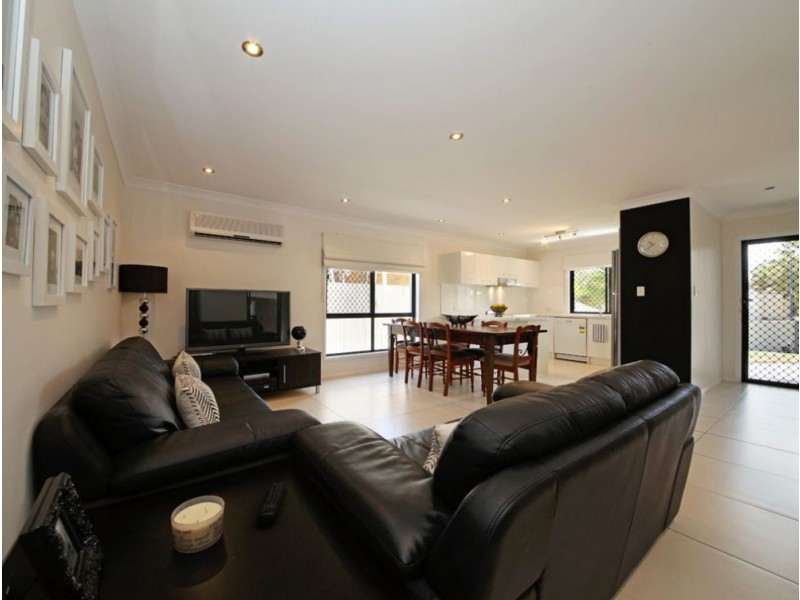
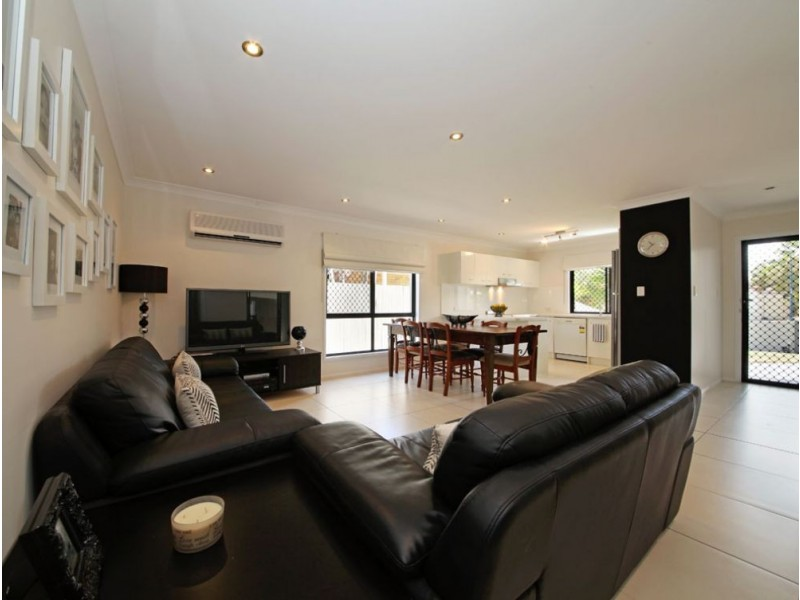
- remote control [256,481,288,528]
